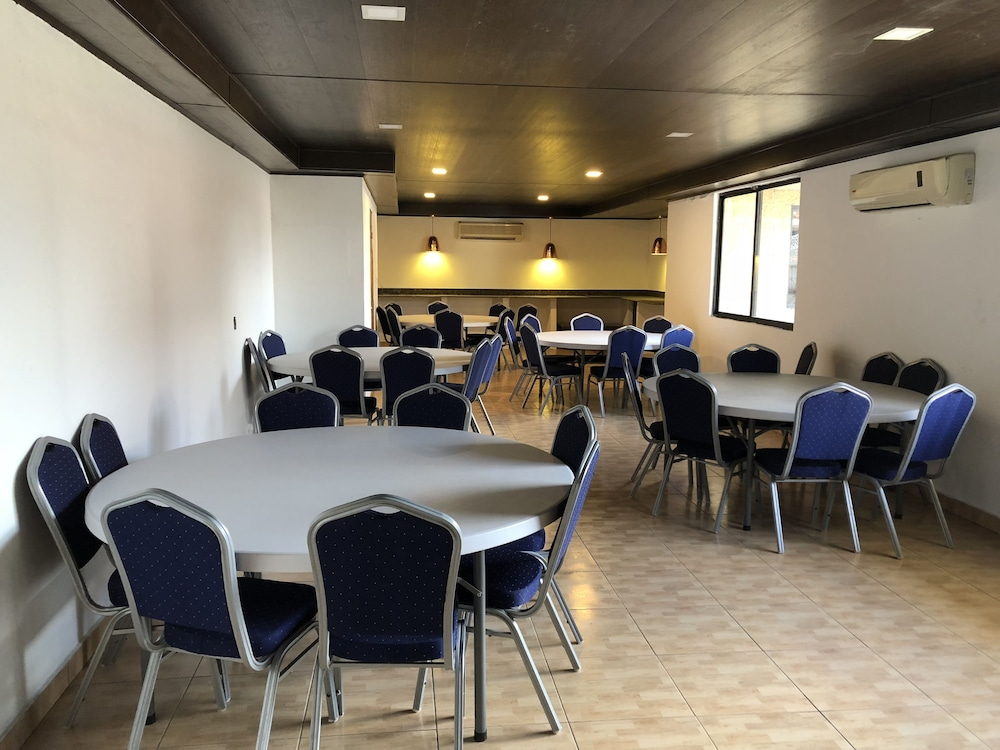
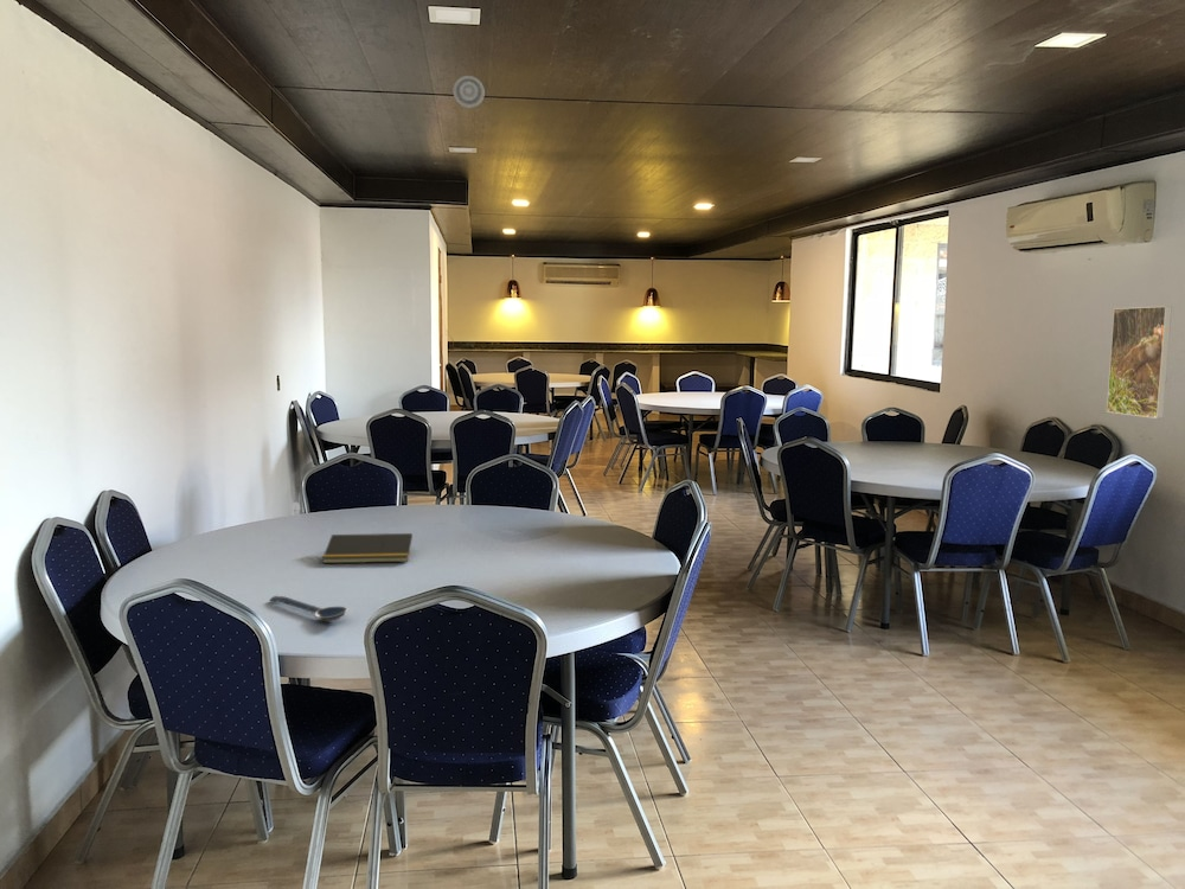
+ spoon [269,594,348,622]
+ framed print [1106,305,1173,420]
+ smoke detector [453,75,486,109]
+ notepad [321,532,414,564]
